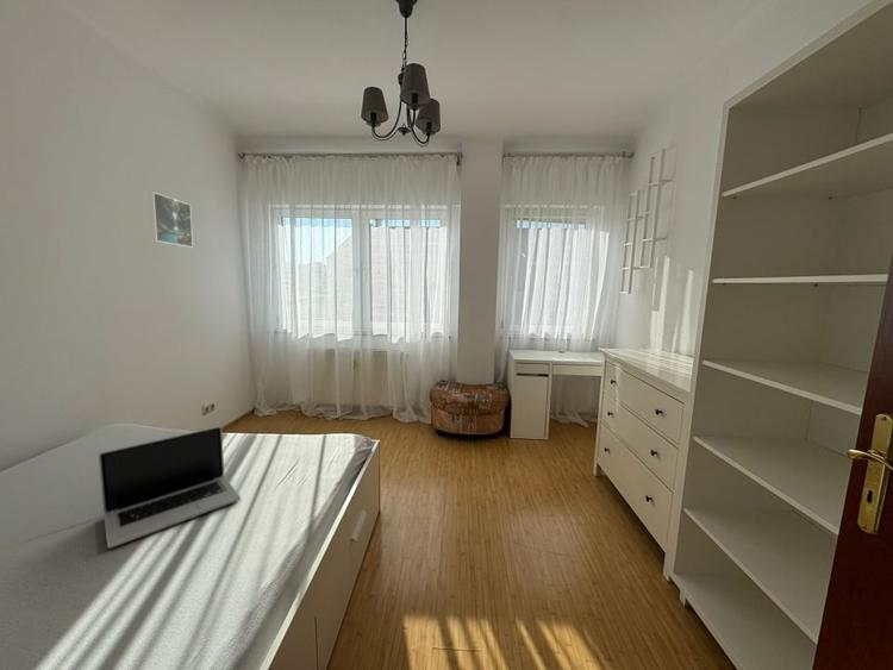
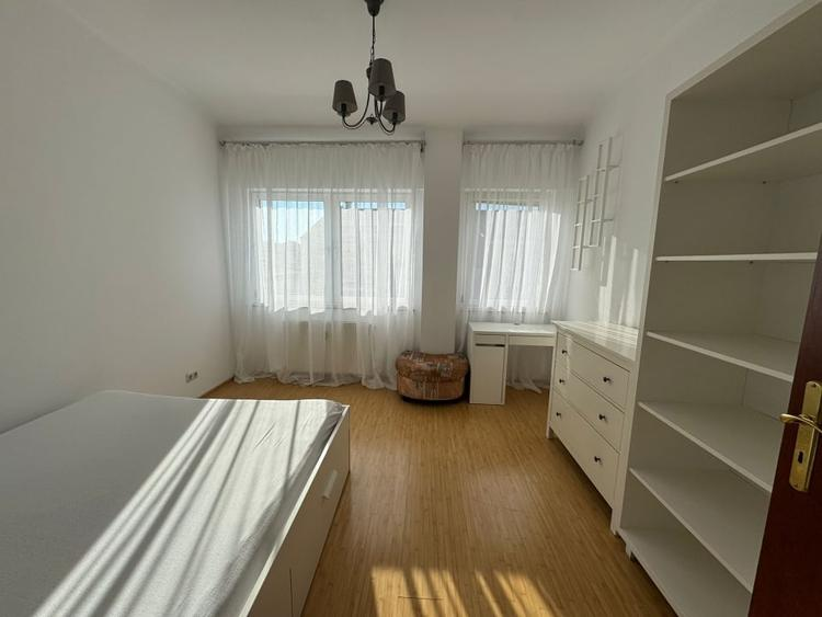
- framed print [148,190,194,249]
- laptop [98,425,242,550]
